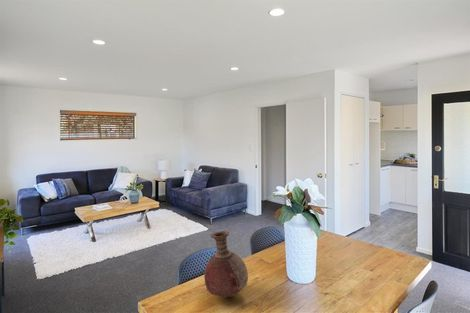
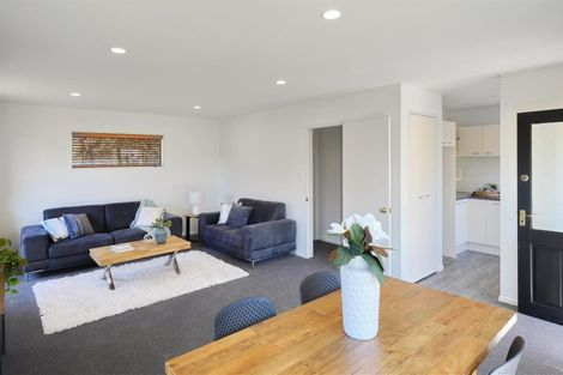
- vase [203,230,249,298]
